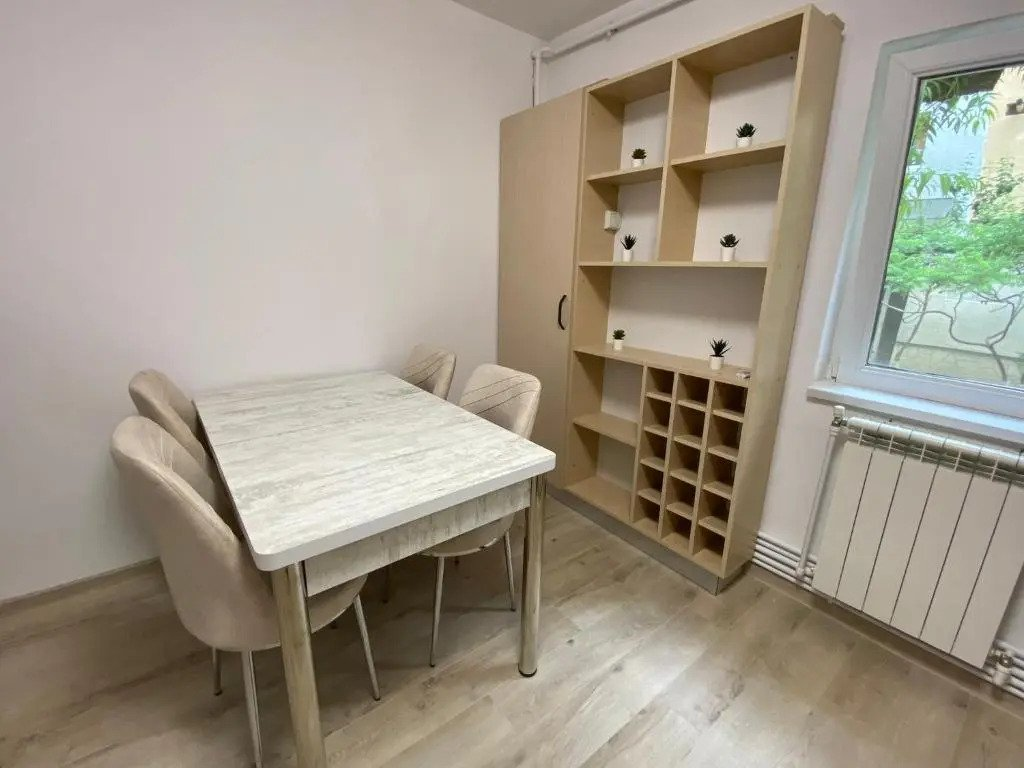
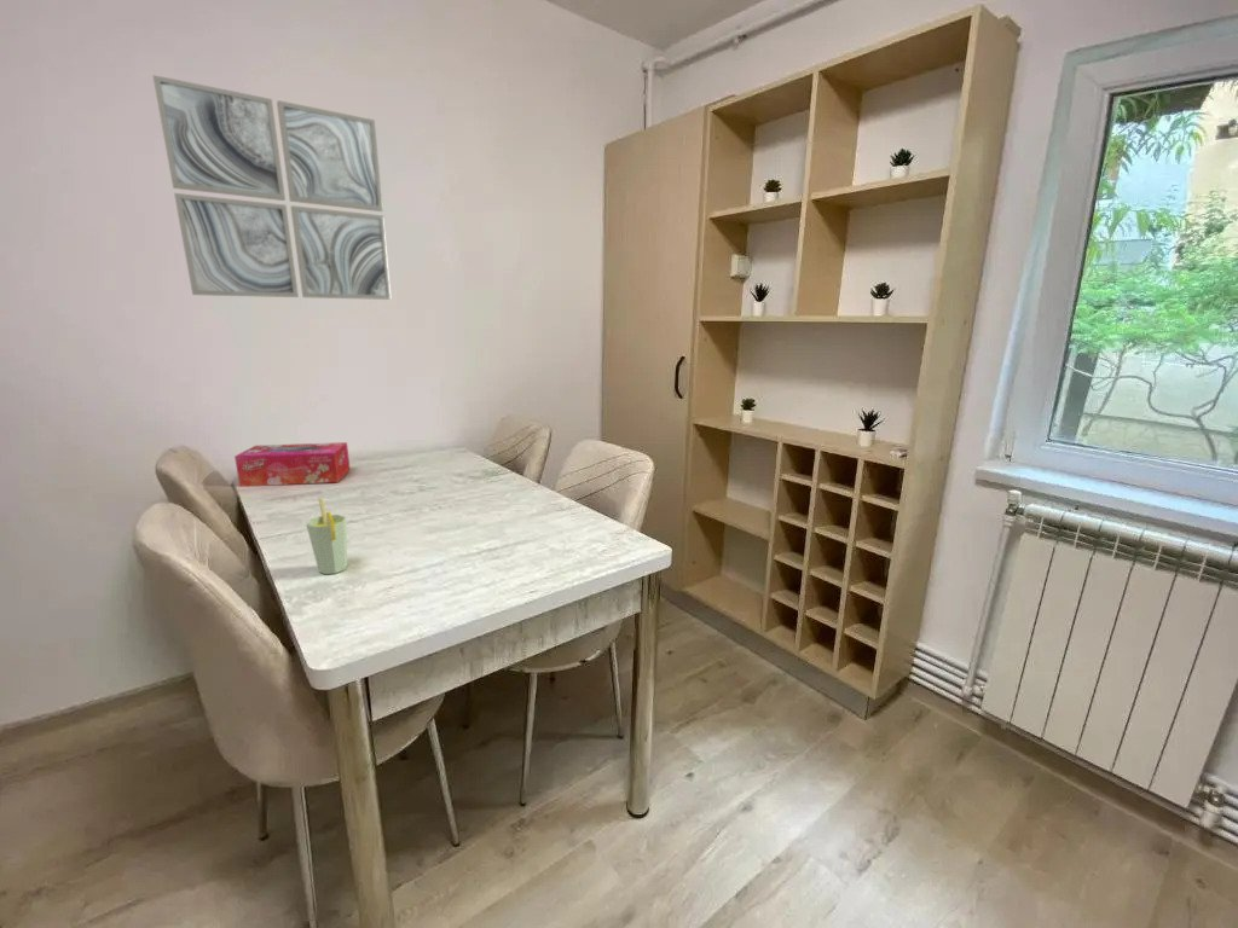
+ cup [305,497,348,575]
+ wall art [152,74,393,301]
+ tissue box [233,441,352,488]
